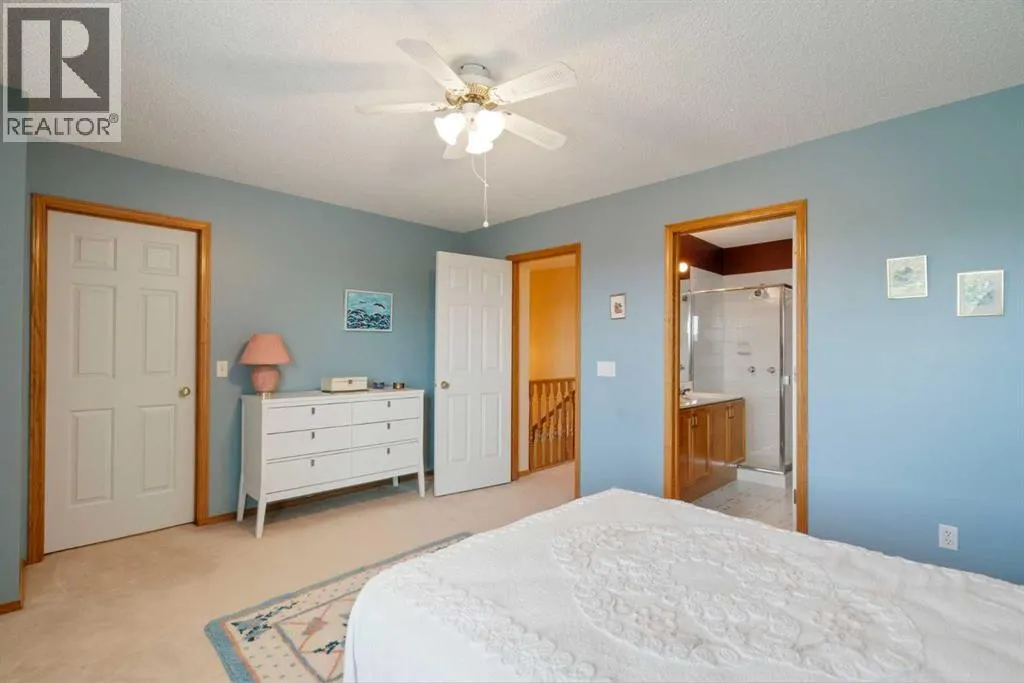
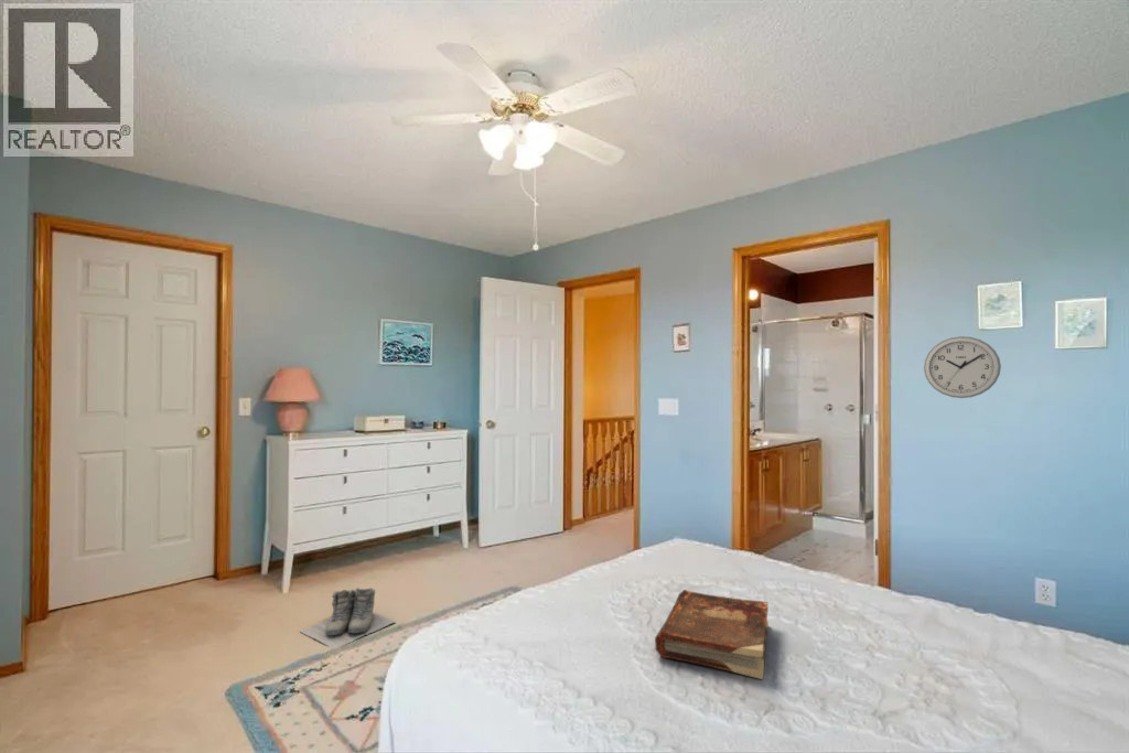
+ wall clock [923,335,1002,399]
+ boots [299,587,397,649]
+ book [654,589,770,680]
